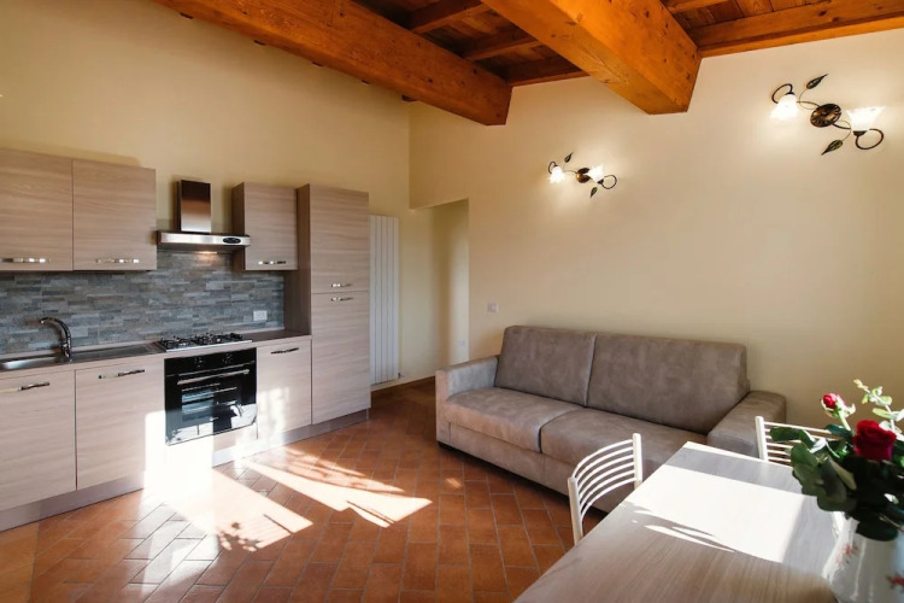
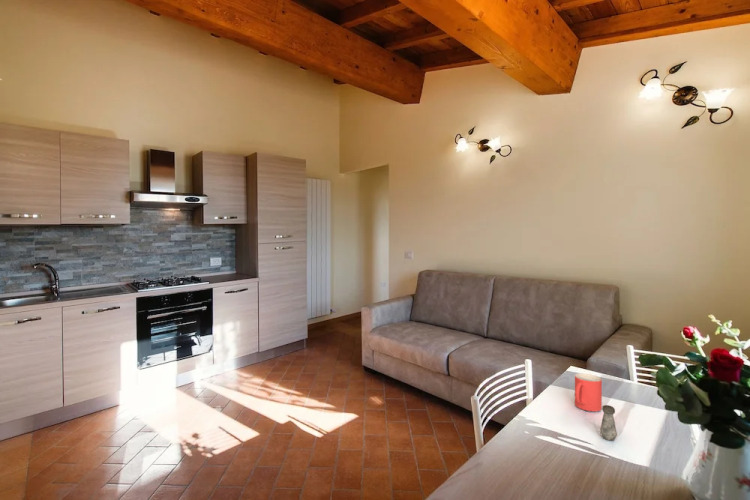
+ mug [574,372,603,412]
+ salt shaker [599,404,618,442]
